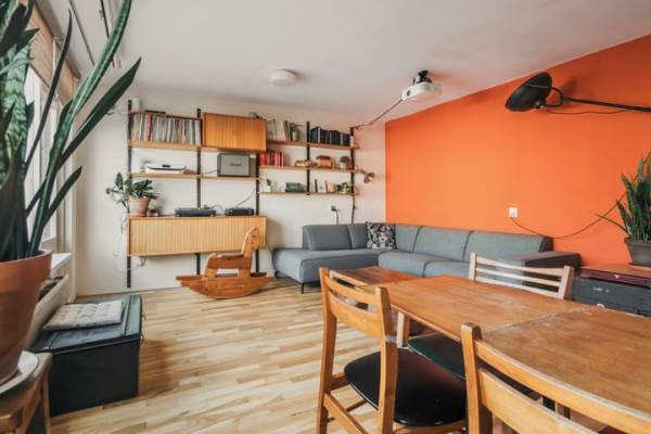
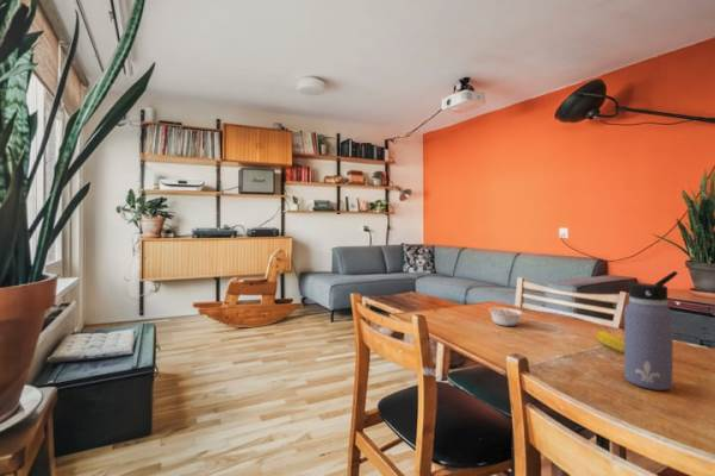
+ fruit [595,330,624,353]
+ legume [487,306,524,327]
+ water bottle [623,270,679,392]
